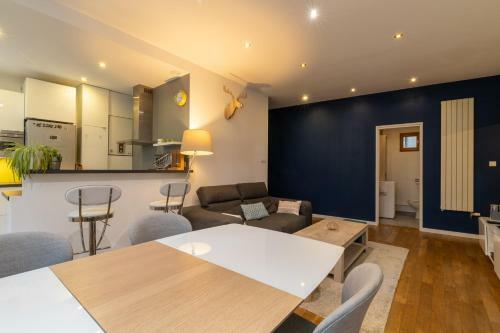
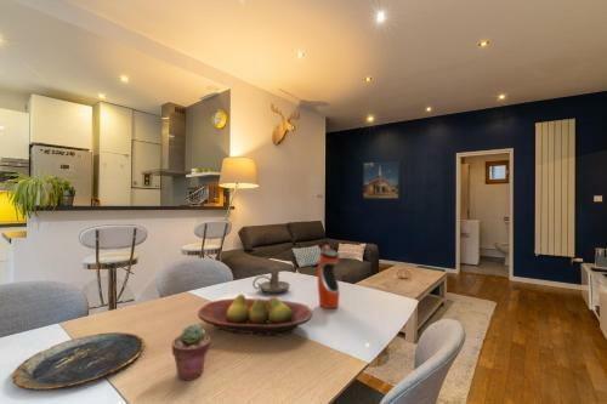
+ candle holder [251,268,291,294]
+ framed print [362,159,401,200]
+ plate [11,331,146,391]
+ water bottle [317,244,340,309]
+ potted succulent [171,323,211,382]
+ fruit bowl [197,294,313,337]
